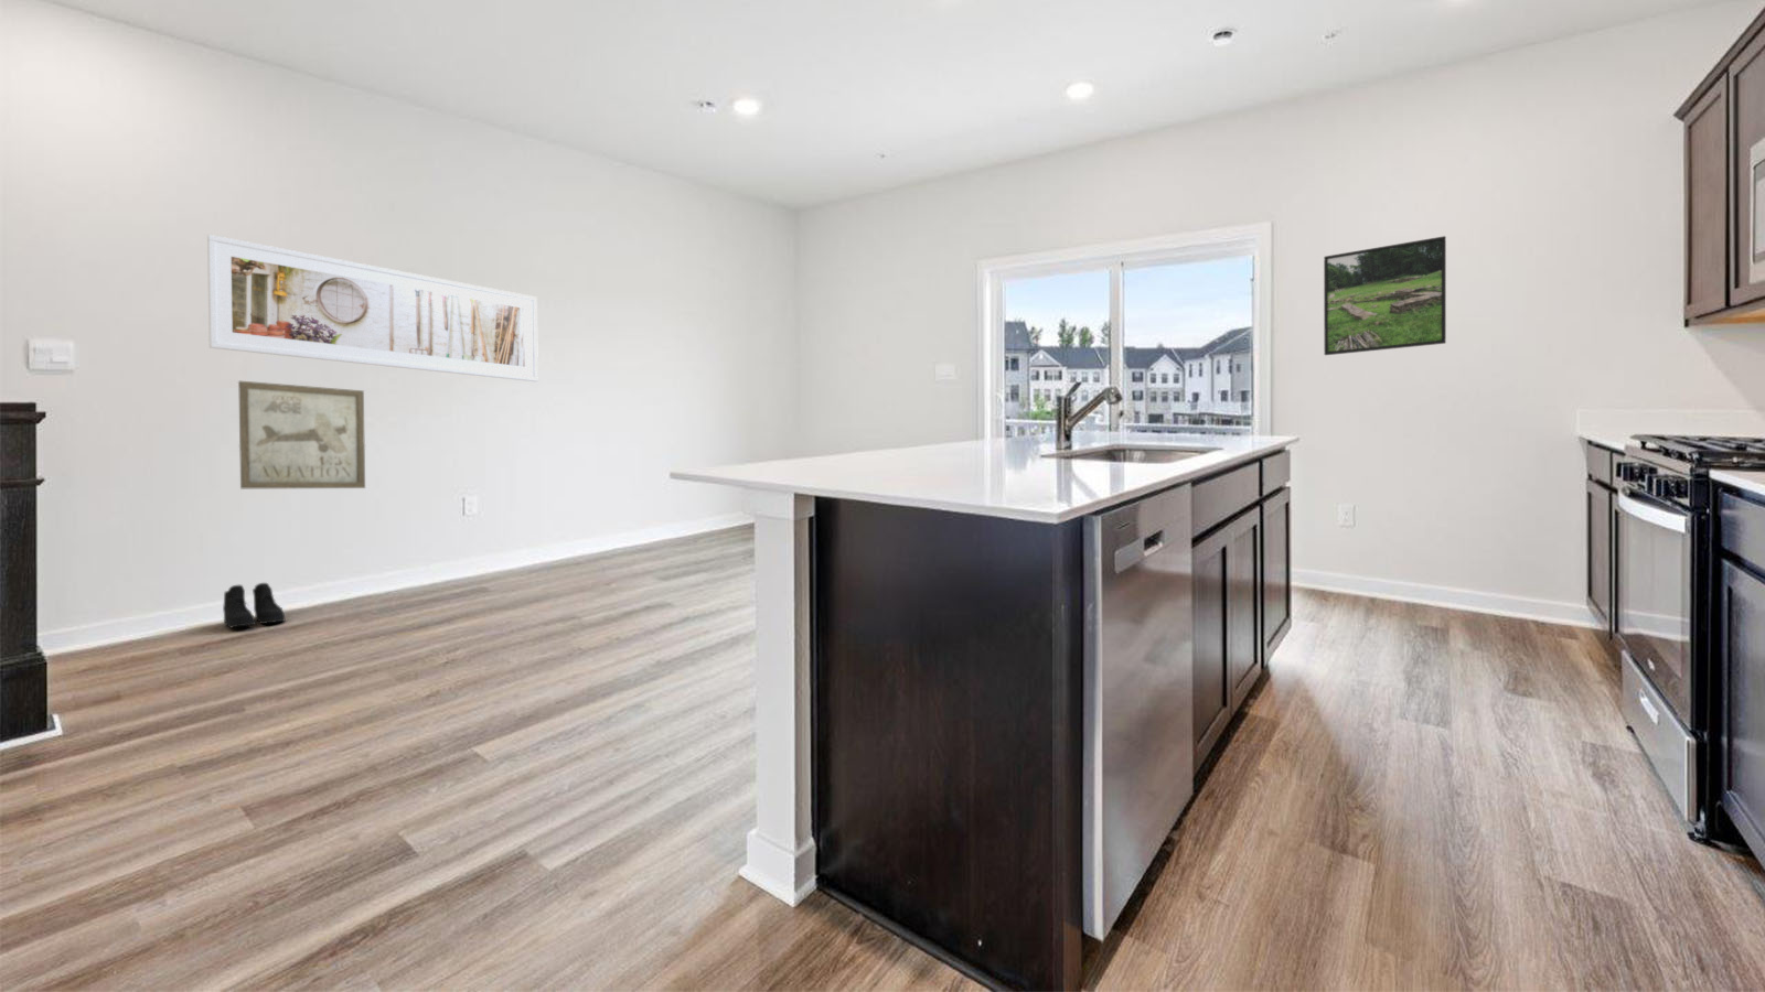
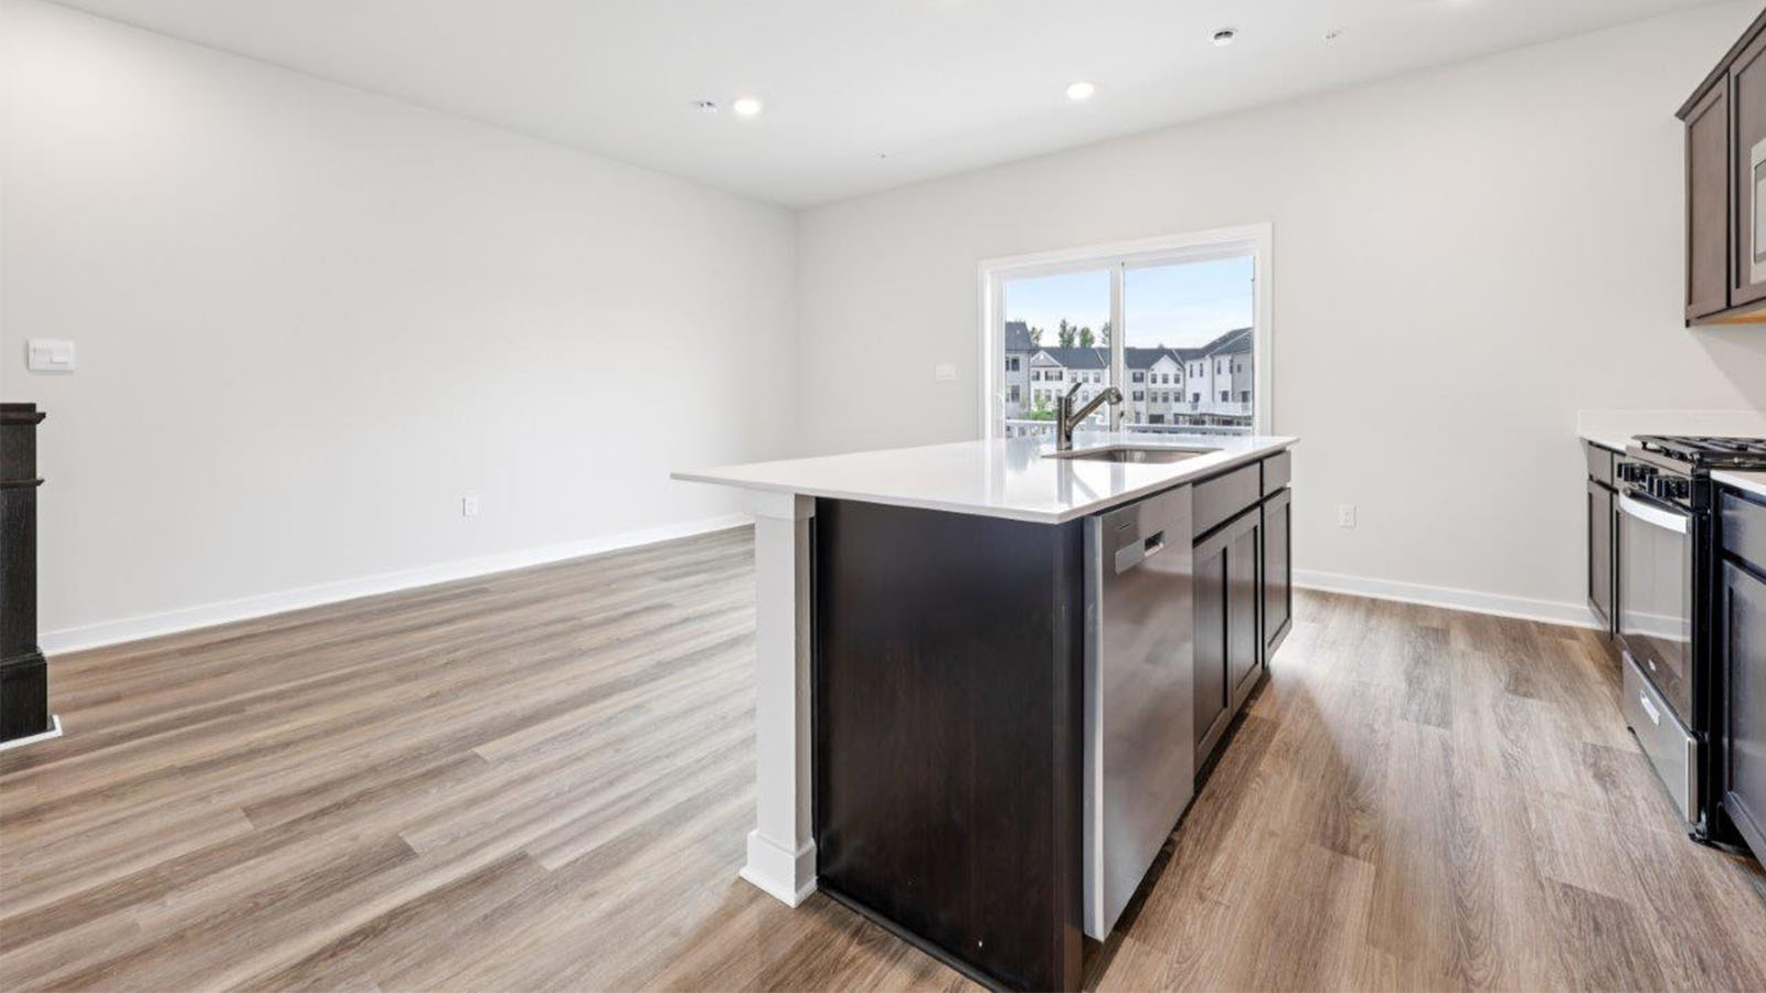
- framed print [1323,235,1447,356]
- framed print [206,234,539,383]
- boots [222,581,286,629]
- wall art [238,380,366,491]
